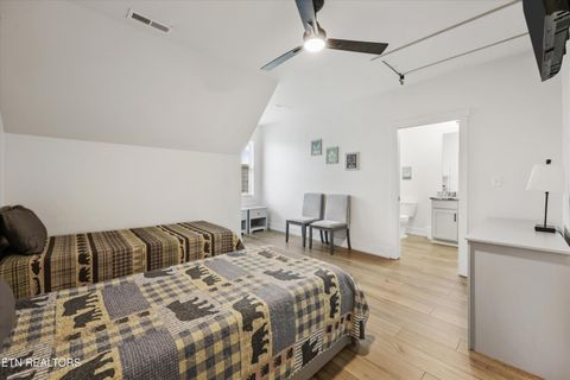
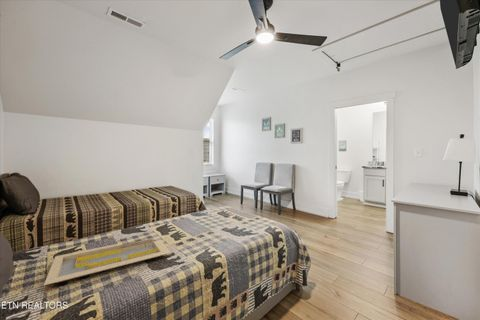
+ serving tray [43,238,172,286]
